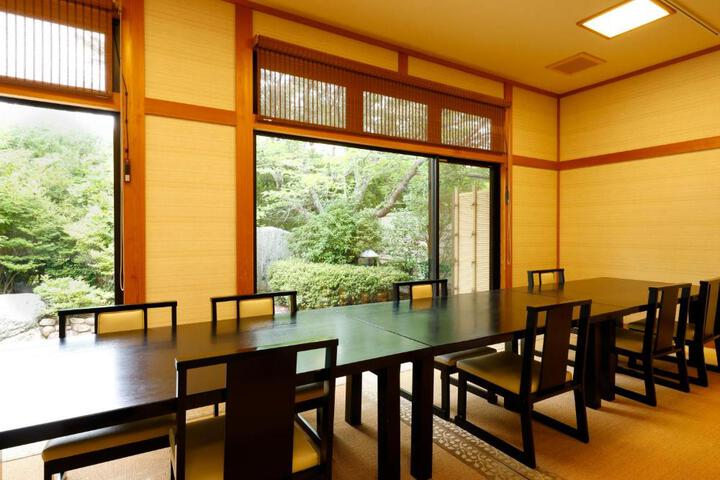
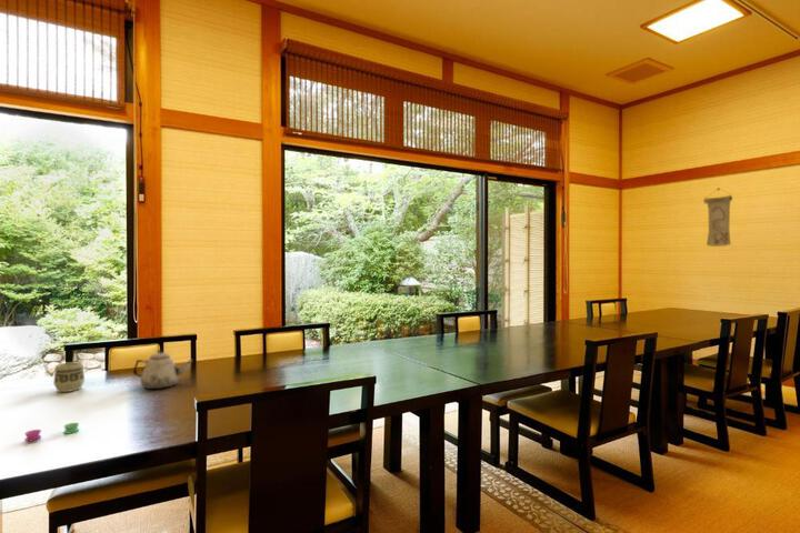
+ cup [52,361,86,393]
+ wall scroll [702,187,733,248]
+ teacup [23,422,80,443]
+ teapot [132,349,194,390]
